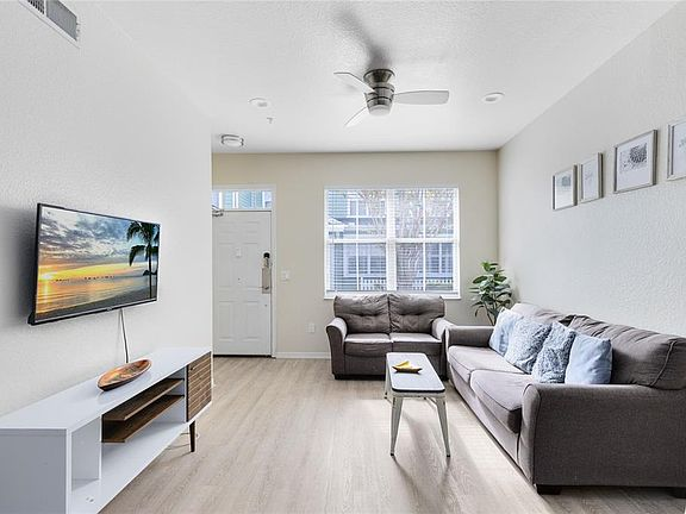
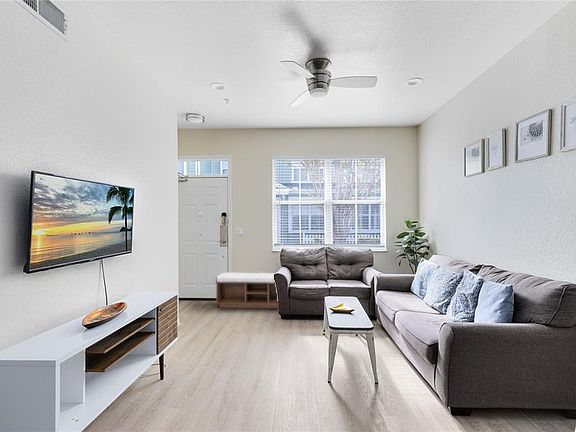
+ bench [215,272,279,309]
